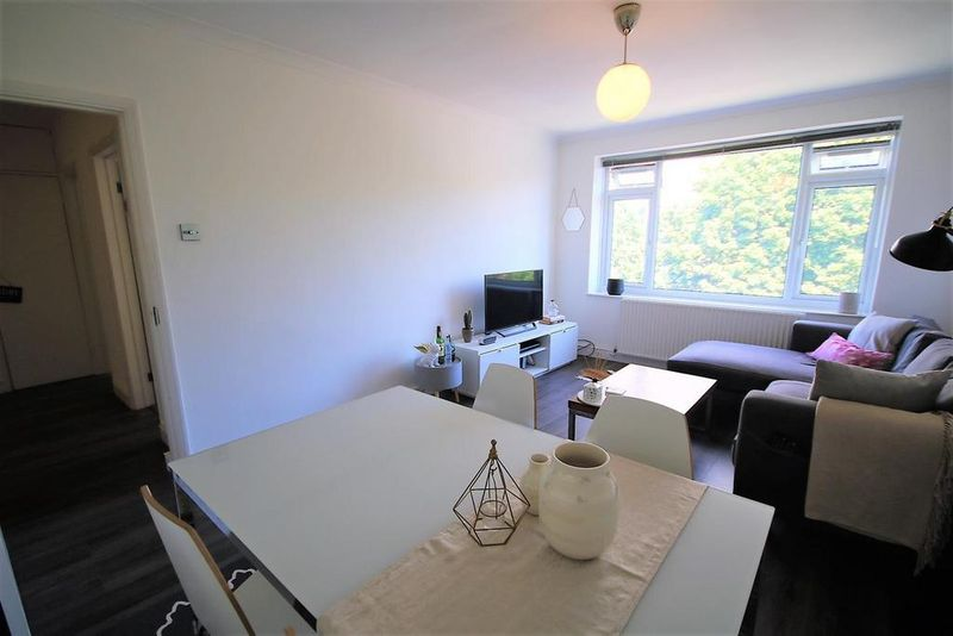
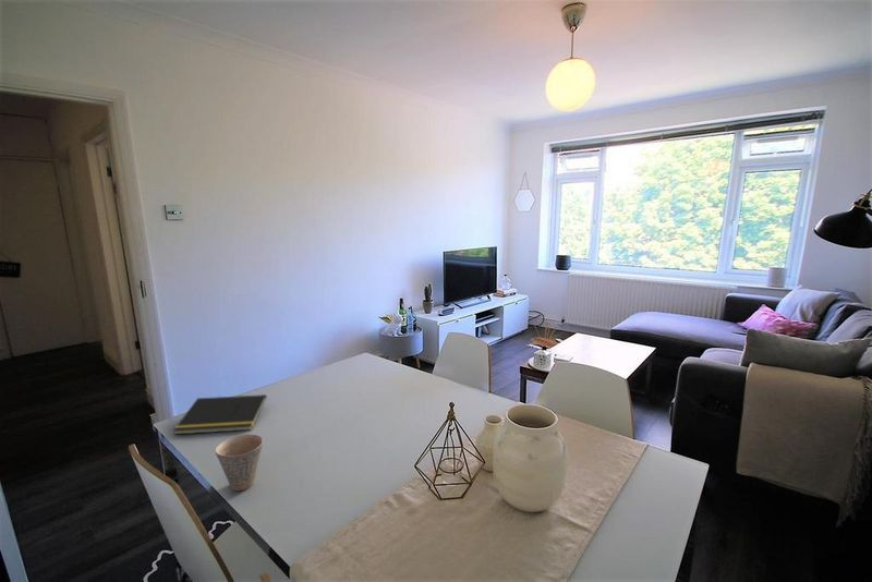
+ notepad [172,393,268,436]
+ cup [215,434,264,492]
